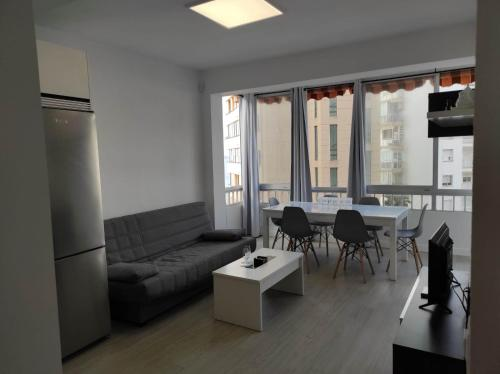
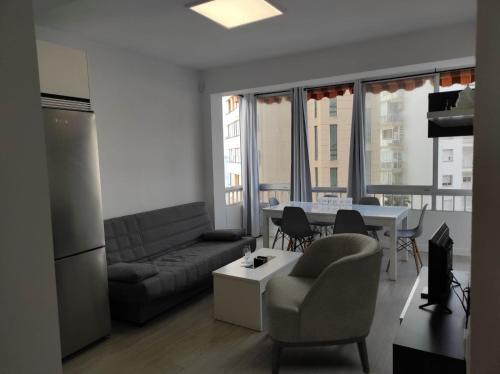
+ armchair [264,233,384,374]
